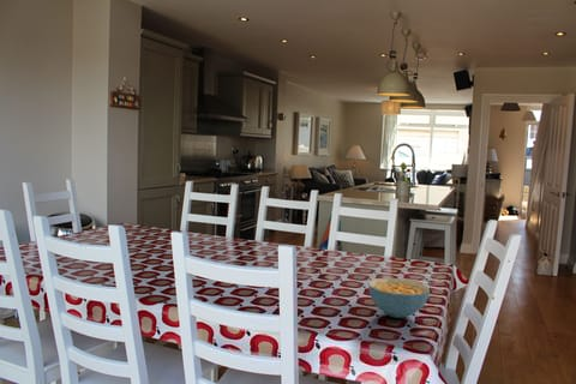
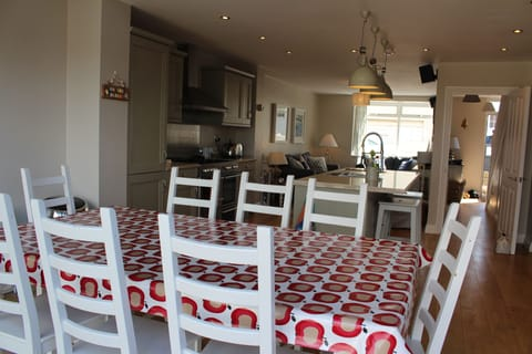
- cereal bowl [367,277,431,319]
